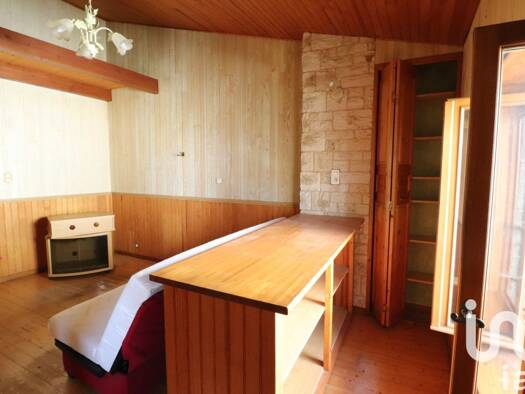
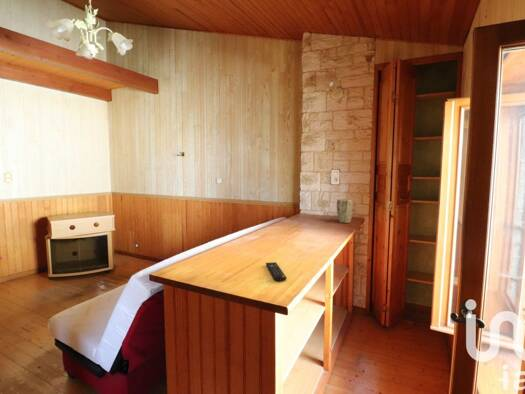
+ remote control [265,261,287,282]
+ plant pot [336,198,354,224]
